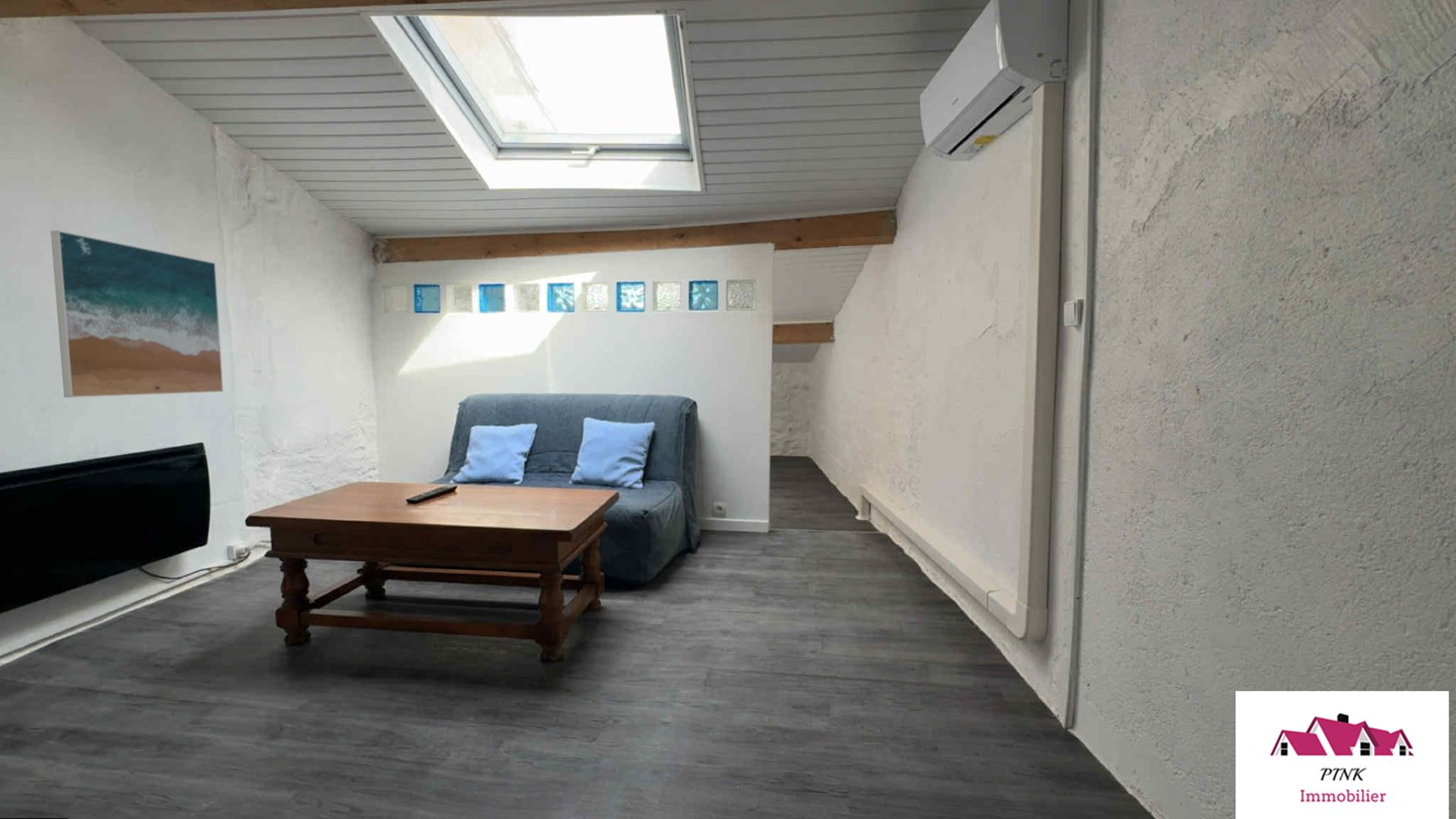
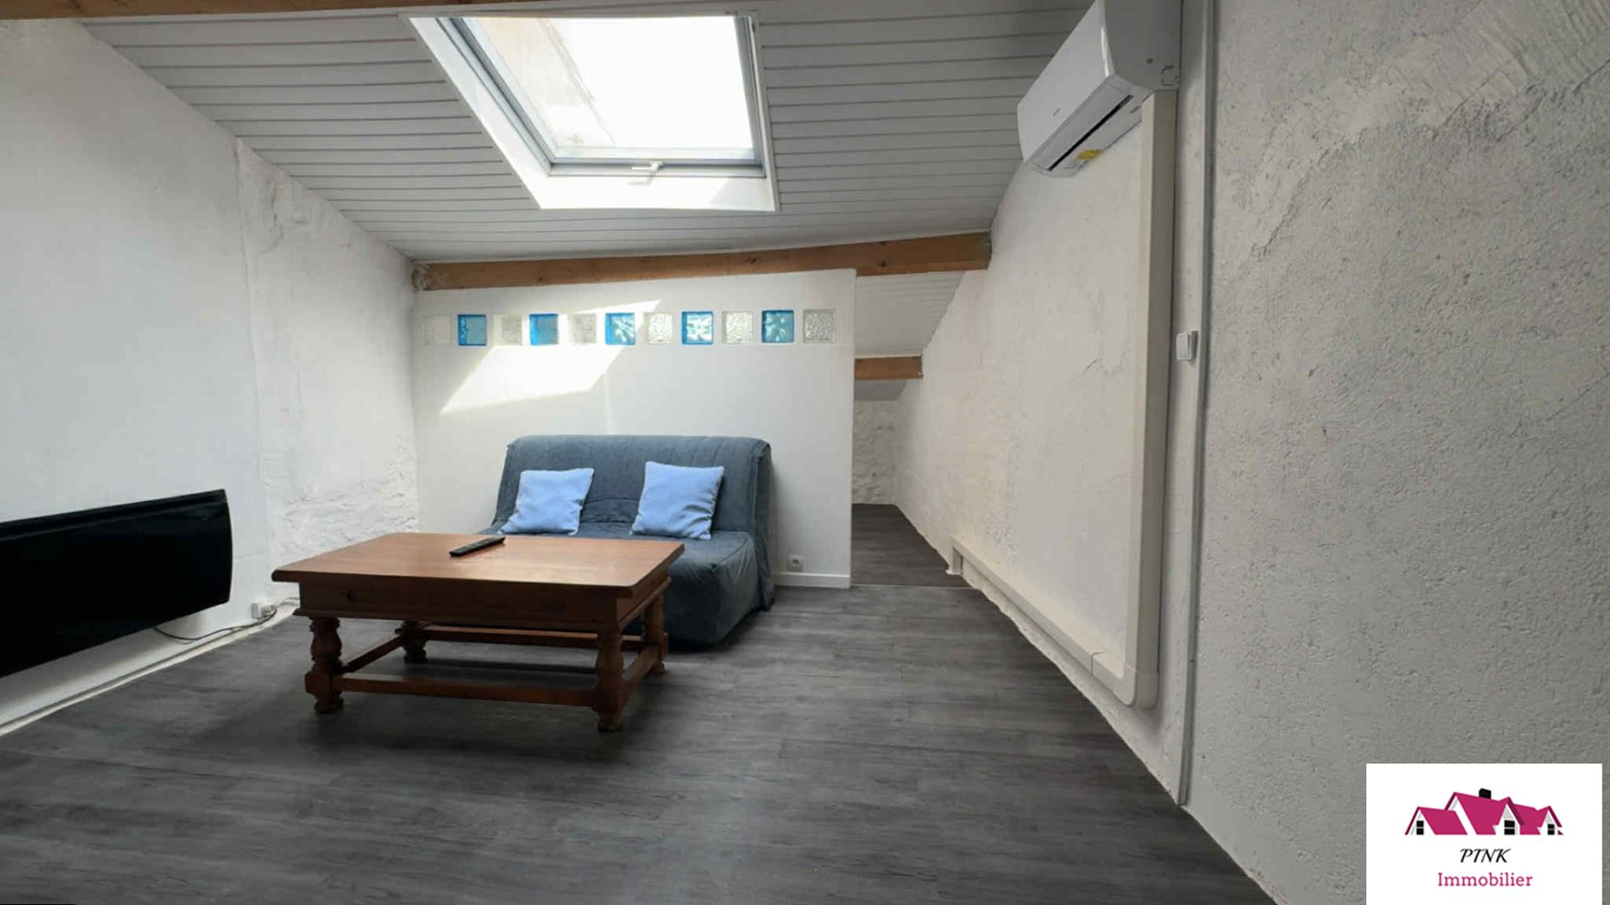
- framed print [50,230,224,398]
